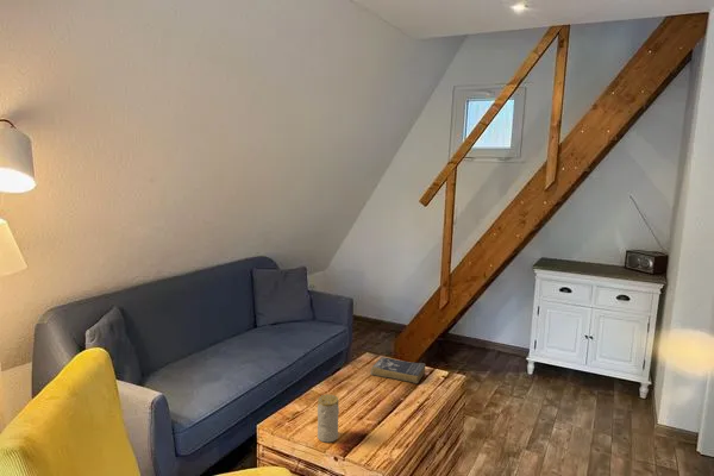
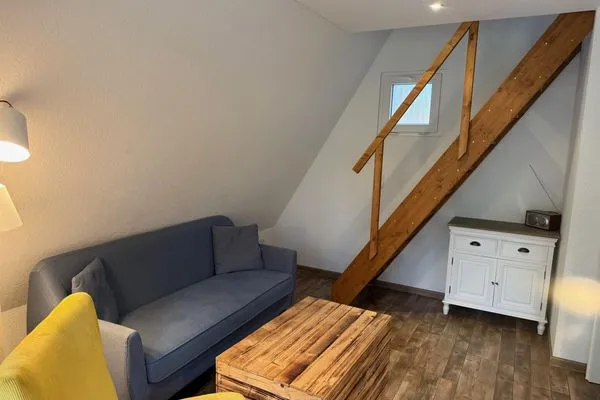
- book [369,356,426,384]
- candle [317,394,340,444]
